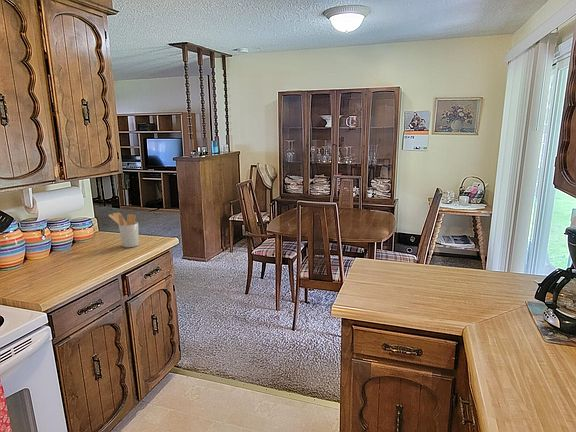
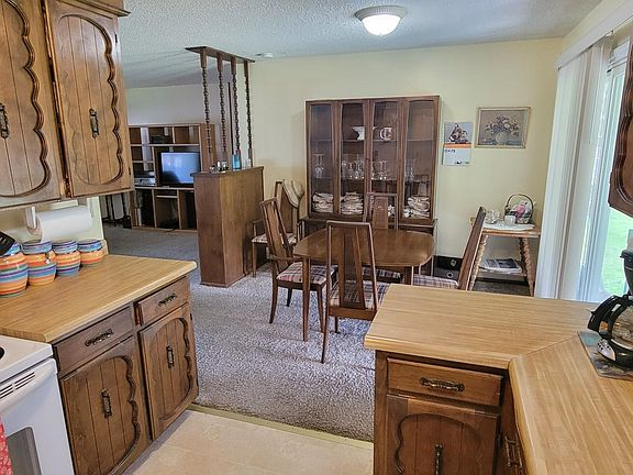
- utensil holder [108,212,140,248]
